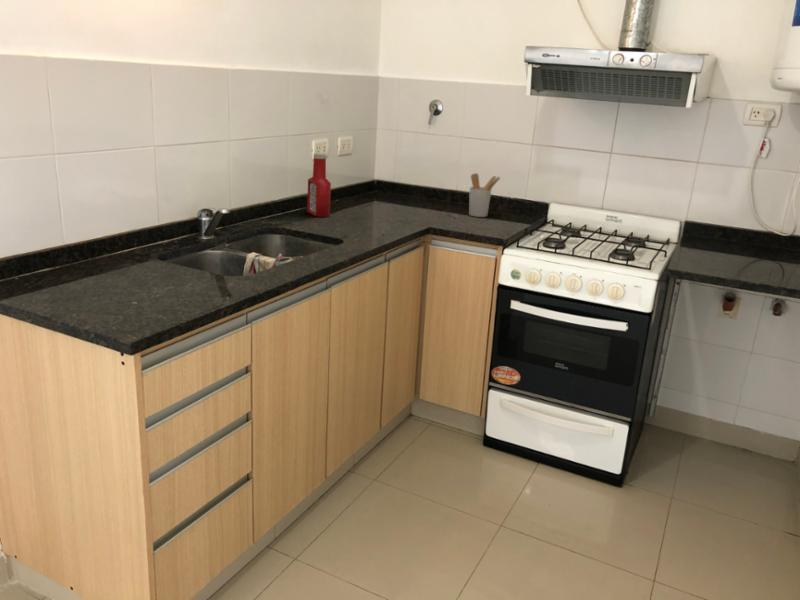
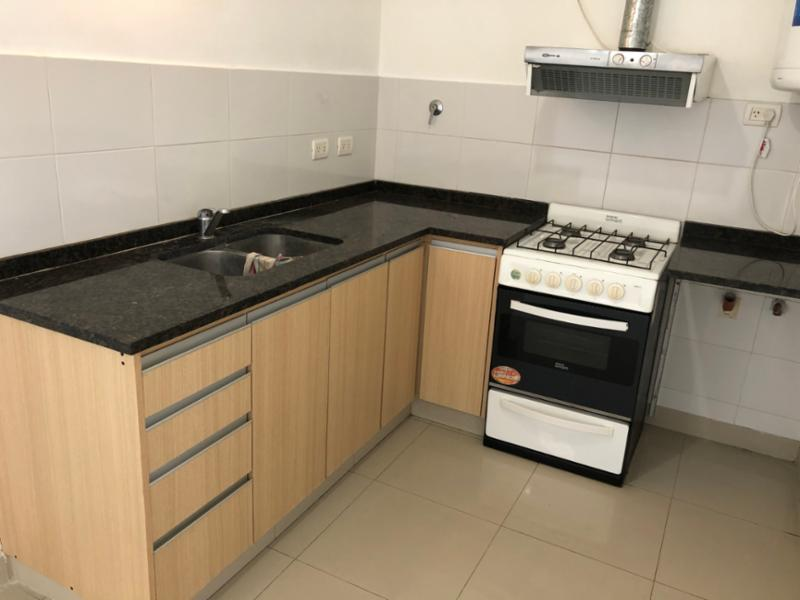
- utensil holder [468,172,502,218]
- soap bottle [306,153,332,218]
